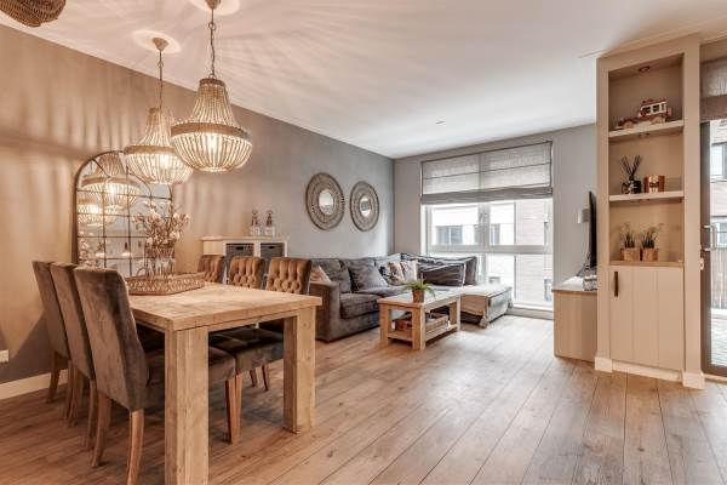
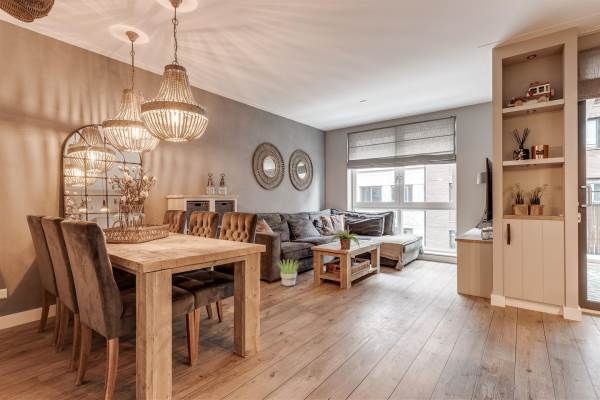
+ potted plant [275,258,301,287]
